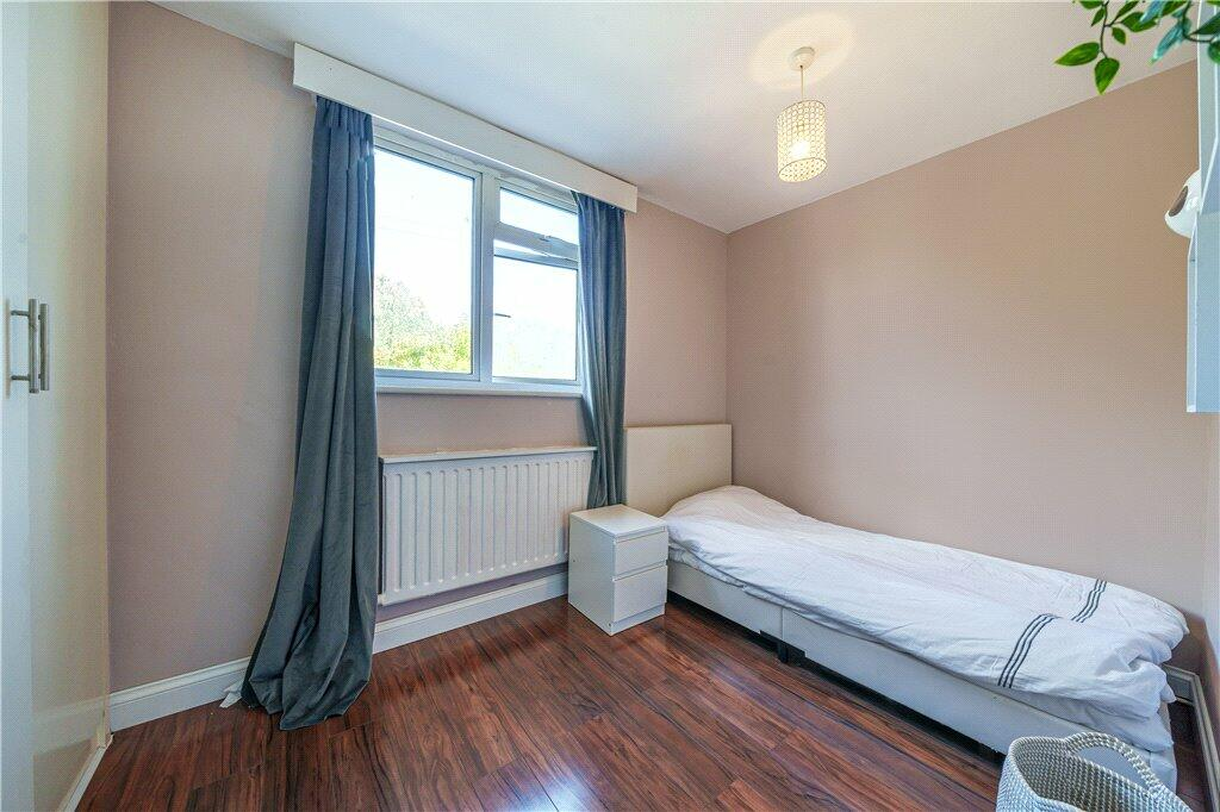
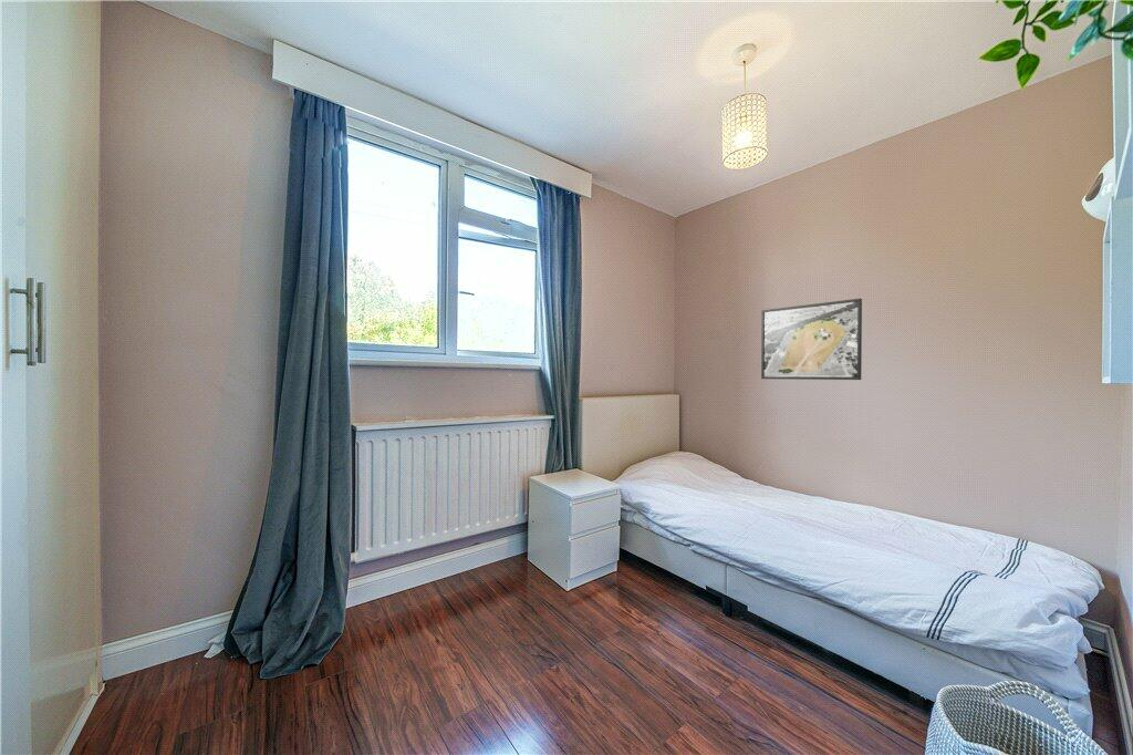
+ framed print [760,298,863,381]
